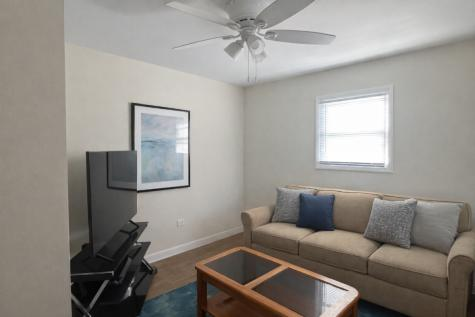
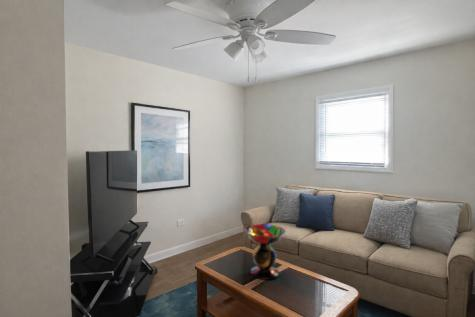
+ decorative bowl [243,223,287,281]
